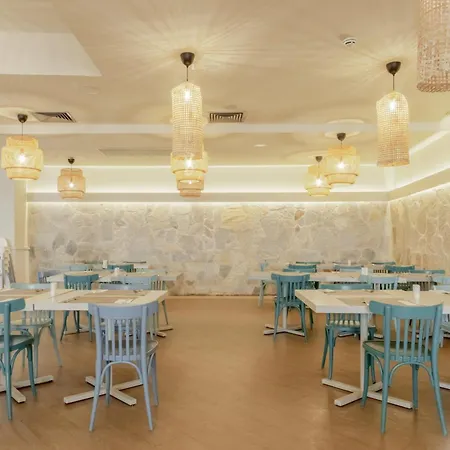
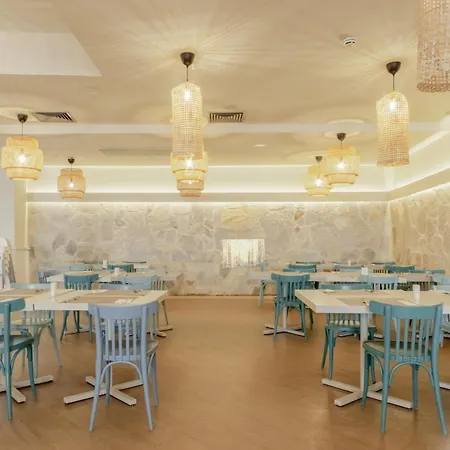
+ wall art [220,238,265,269]
